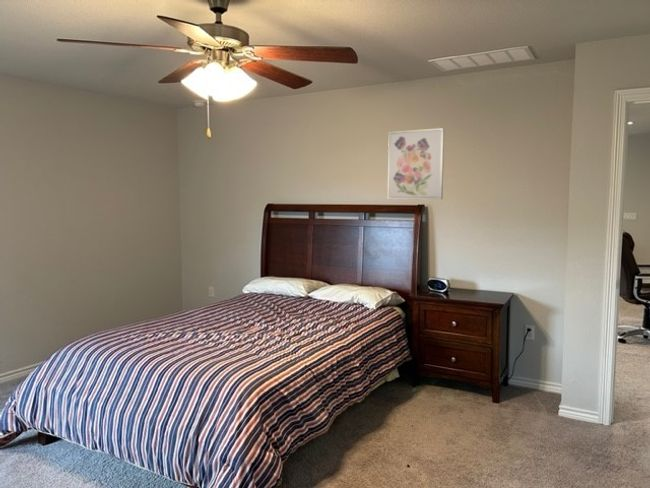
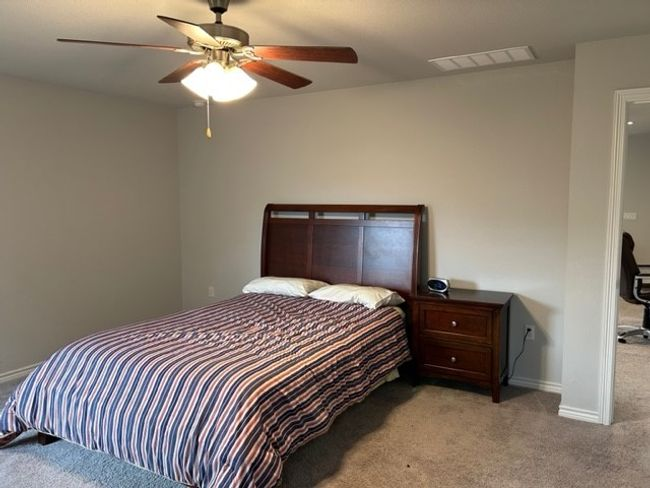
- wall art [387,127,445,200]
